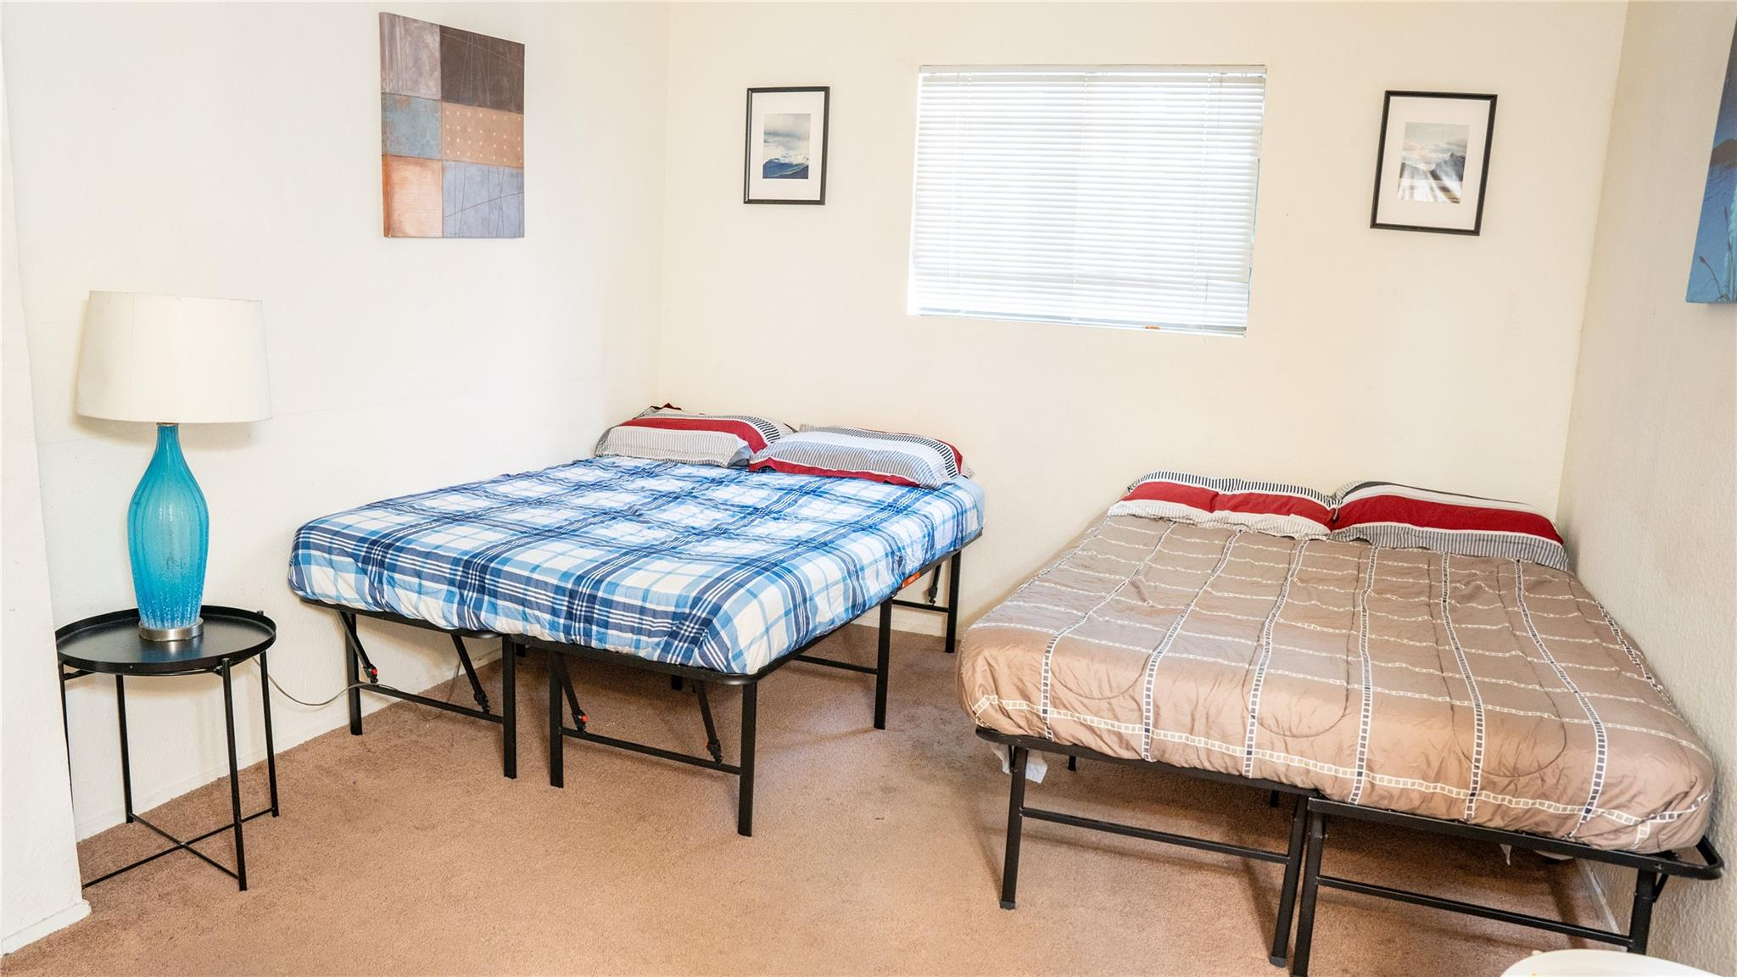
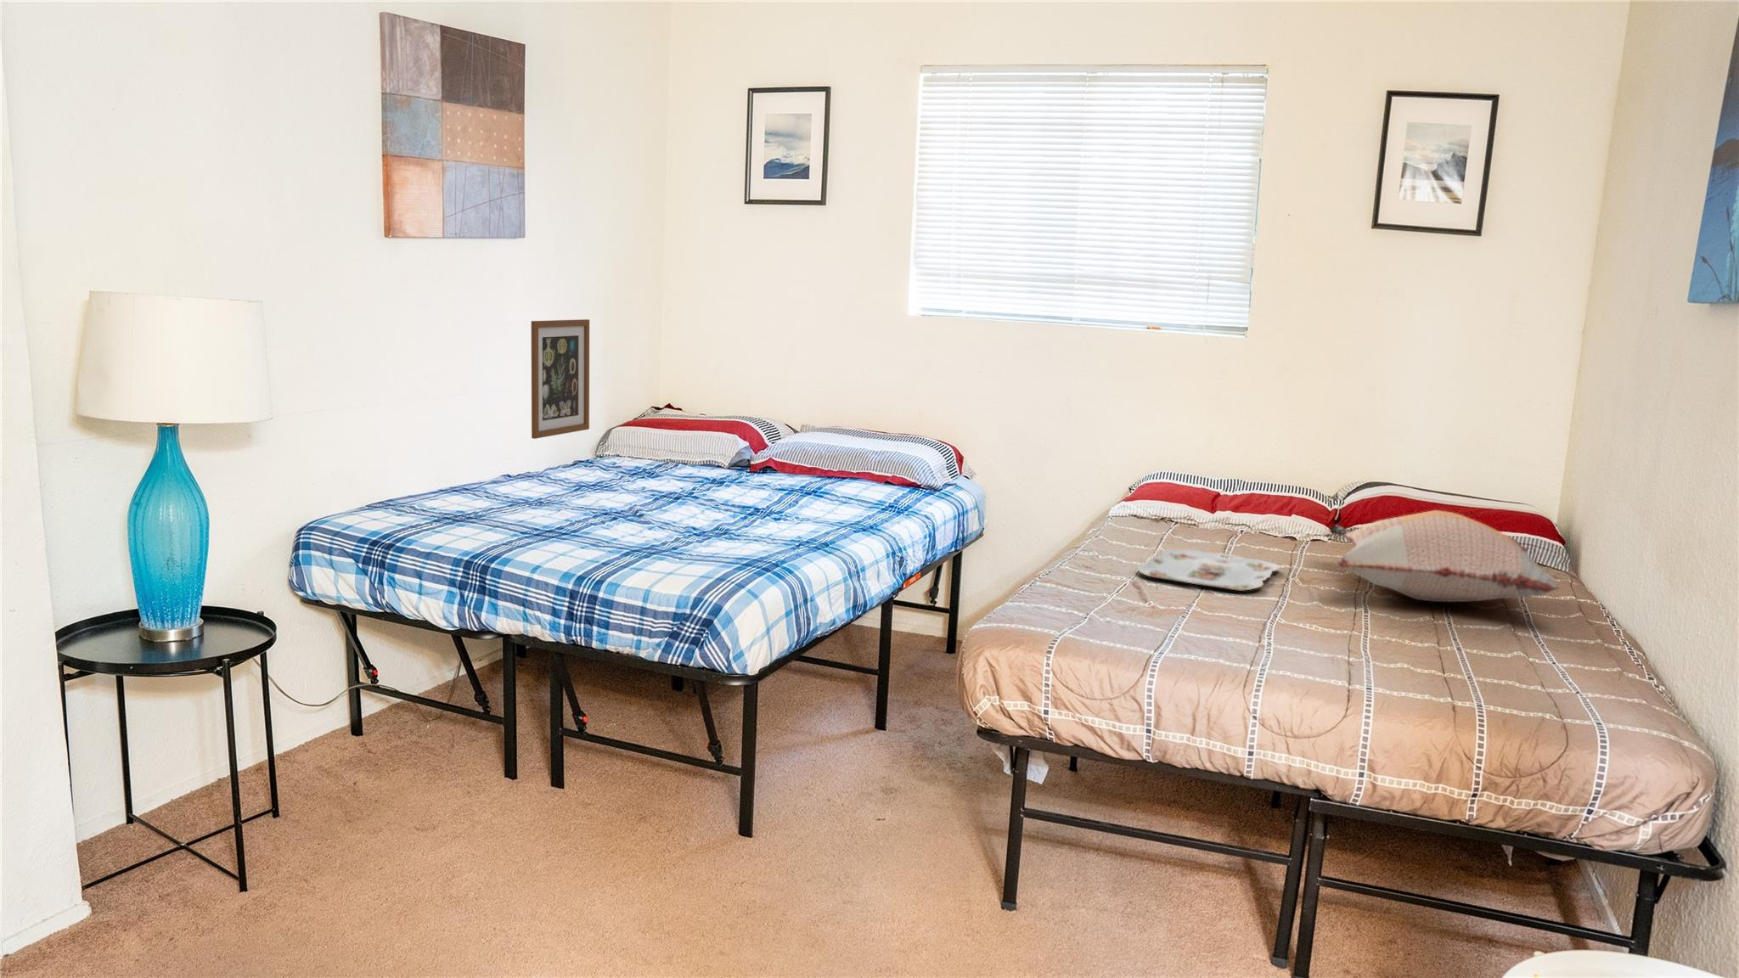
+ wall art [530,319,590,439]
+ decorative pillow [1328,510,1560,603]
+ serving tray [1136,548,1282,592]
